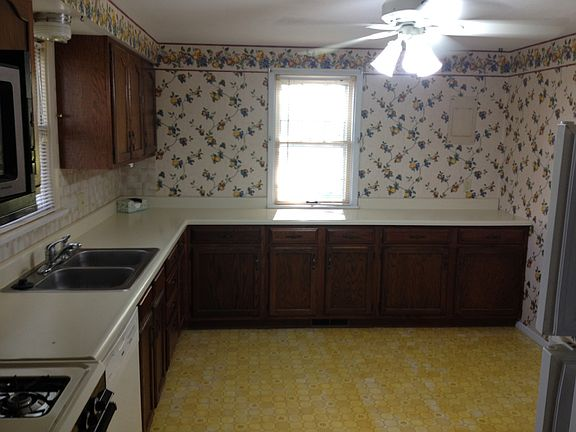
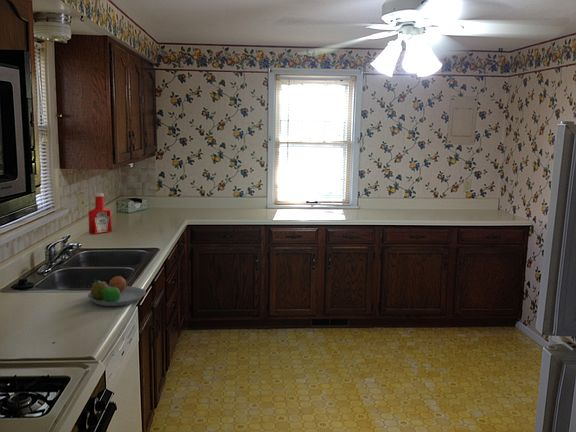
+ soap bottle [87,192,113,235]
+ fruit bowl [87,275,147,307]
